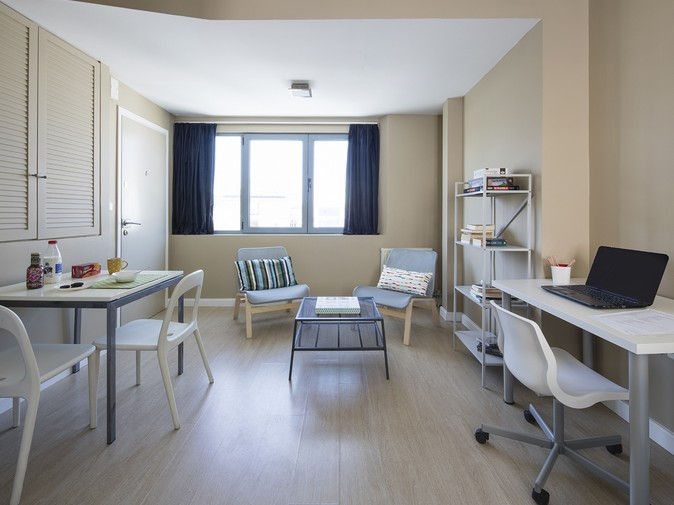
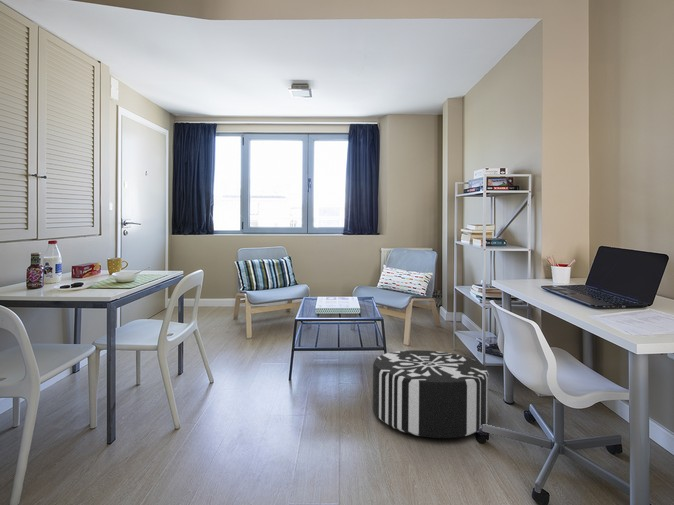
+ pouf [372,349,490,439]
